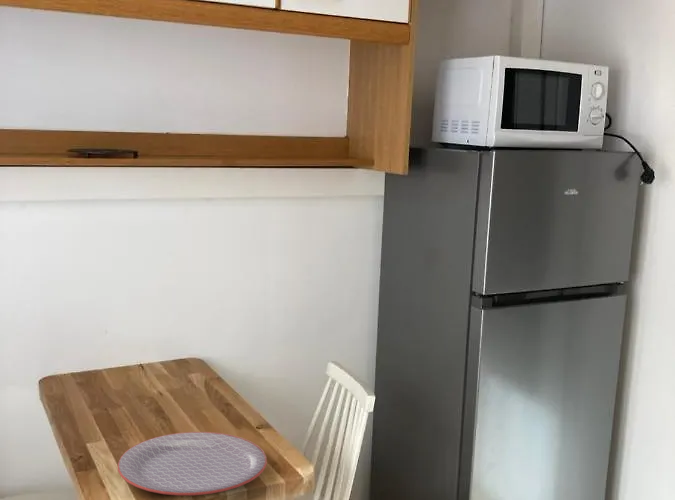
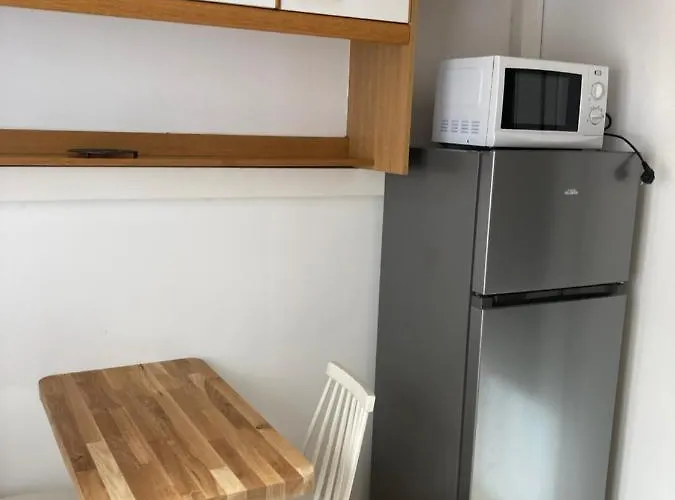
- plate [117,431,268,496]
